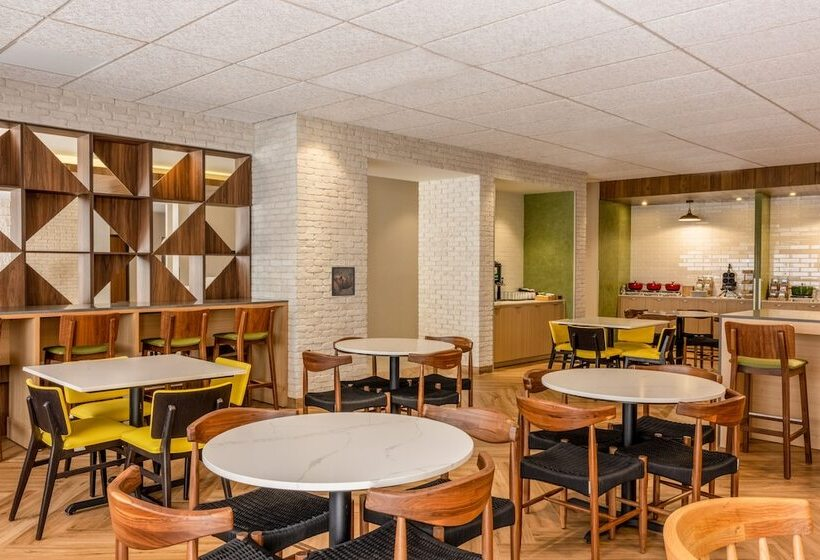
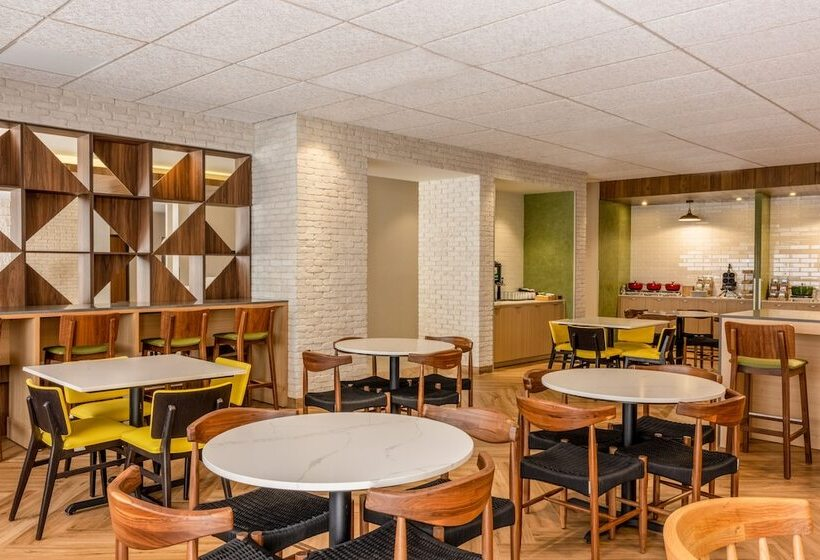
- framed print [331,266,356,297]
